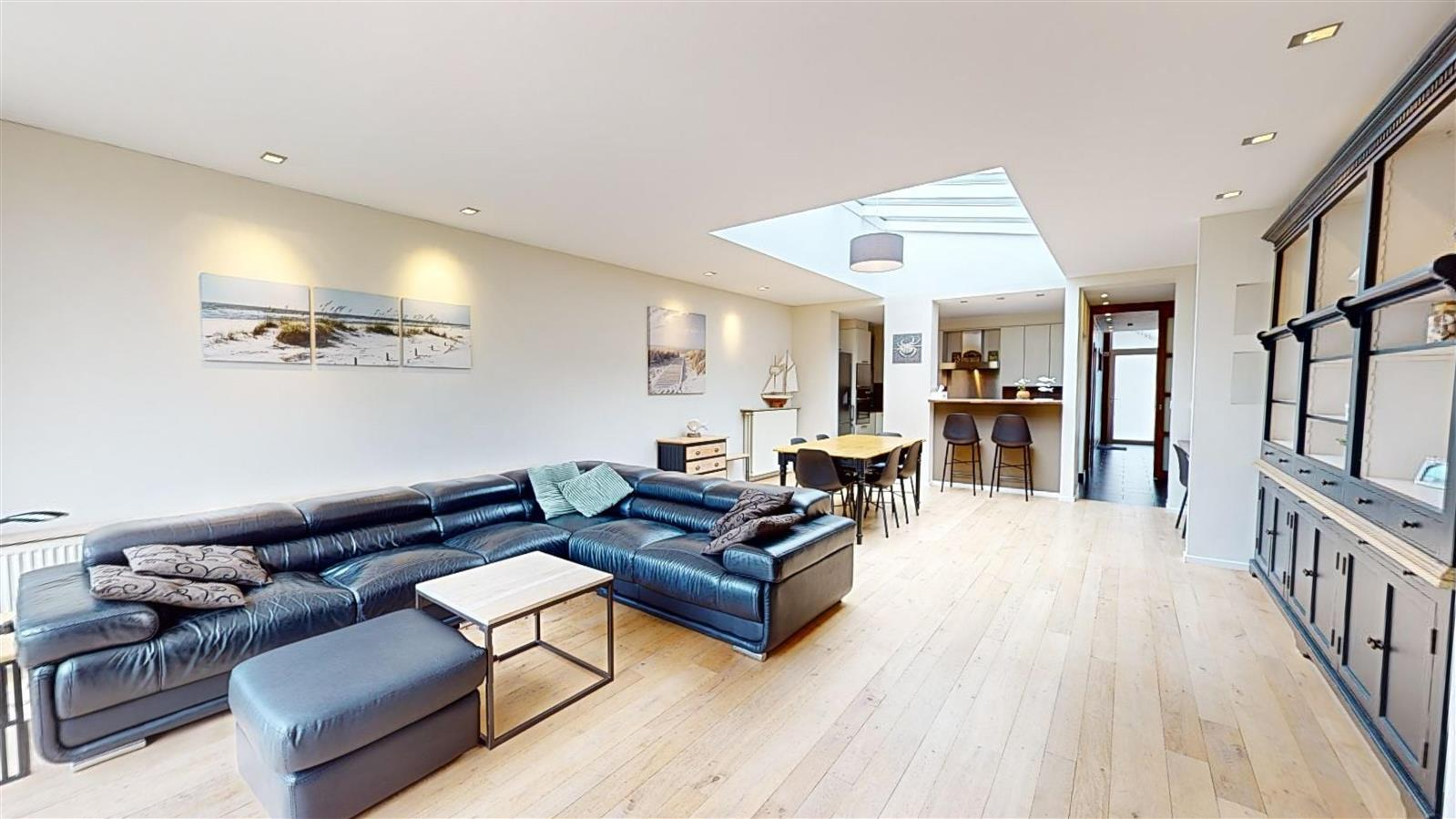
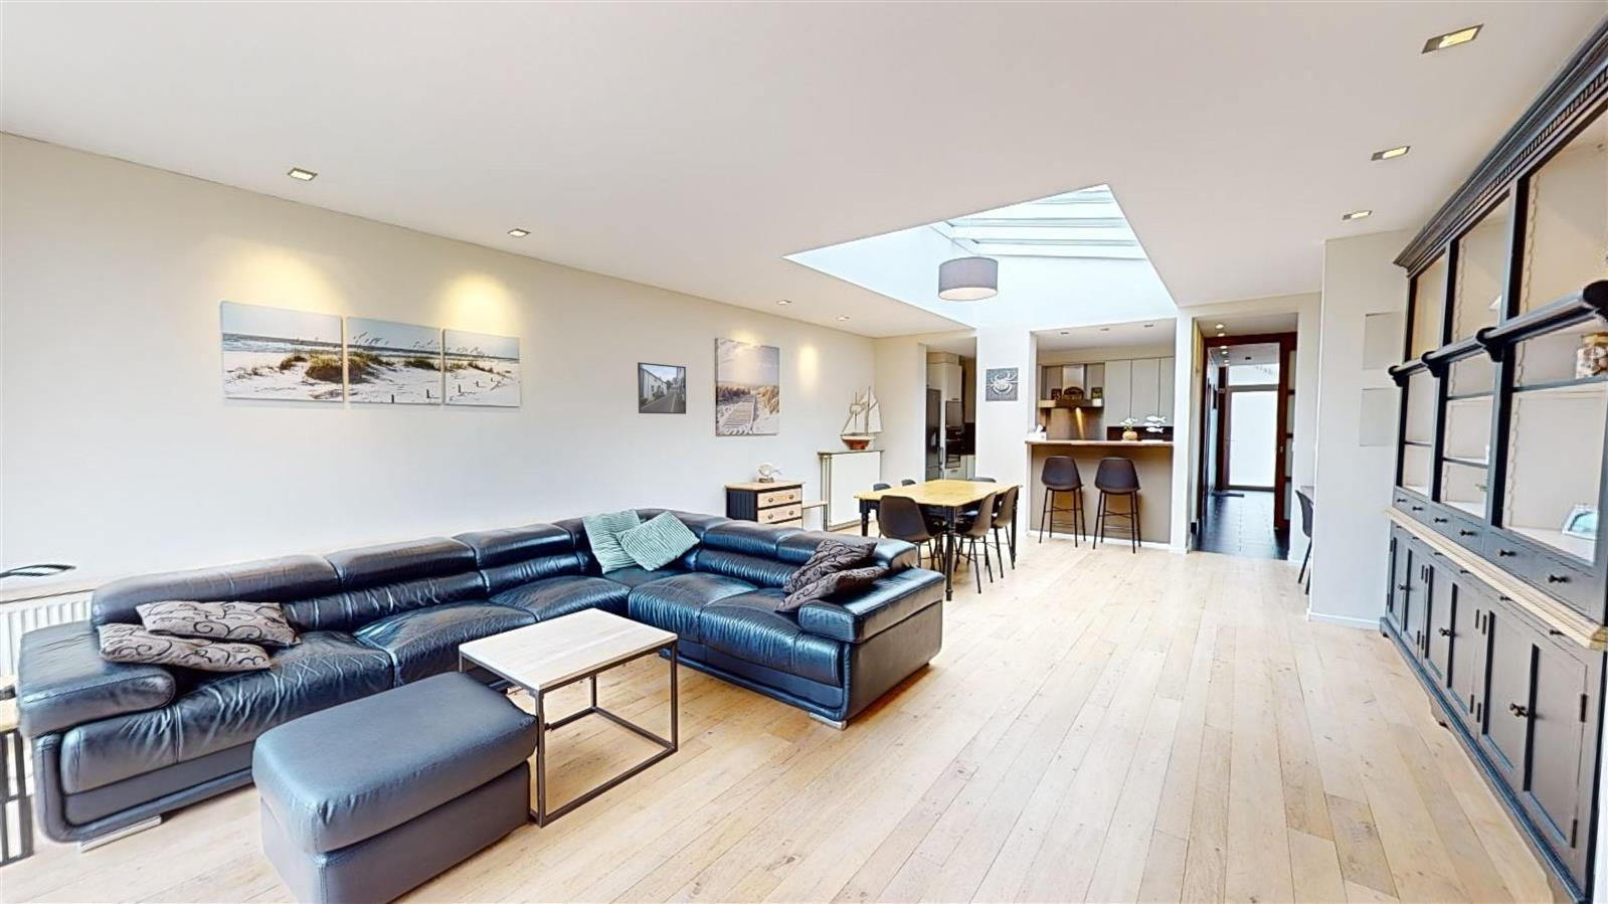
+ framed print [636,361,687,415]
